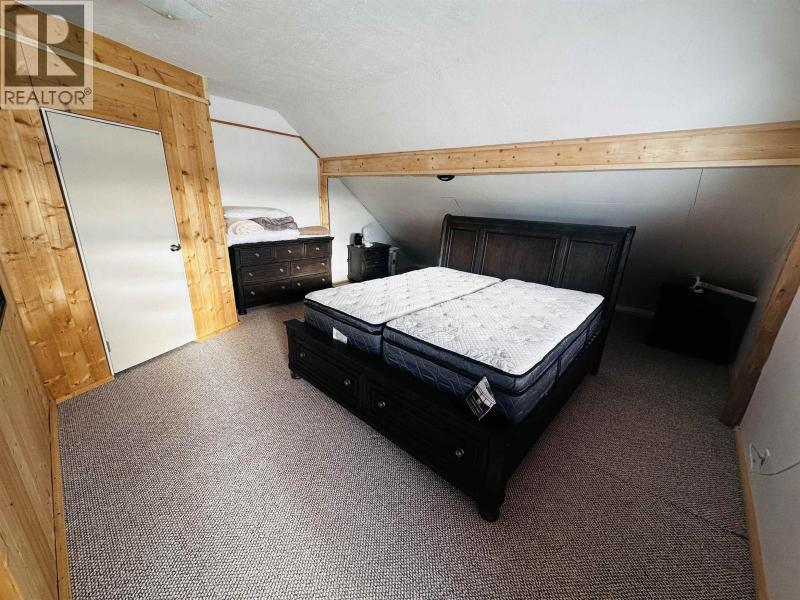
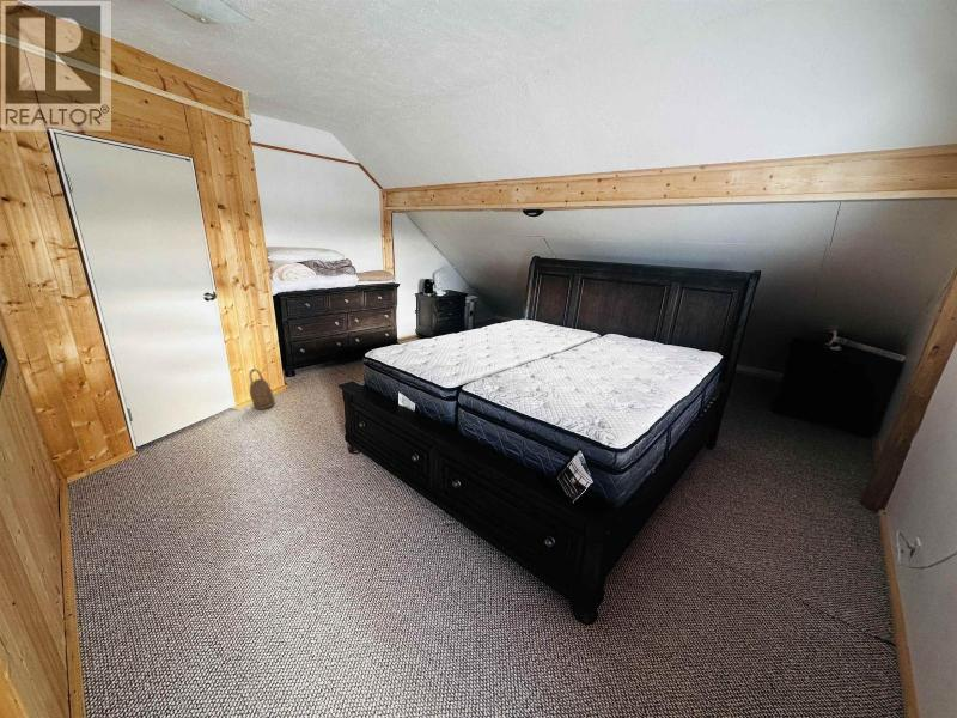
+ basket [248,367,275,410]
